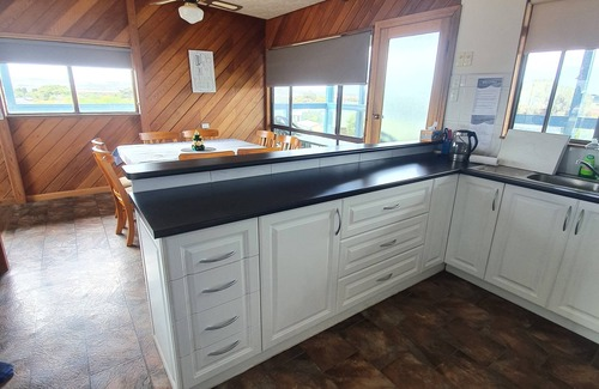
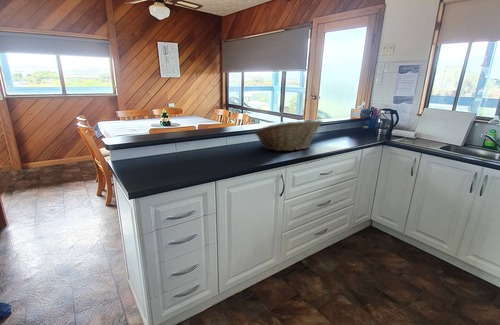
+ fruit basket [253,119,323,152]
